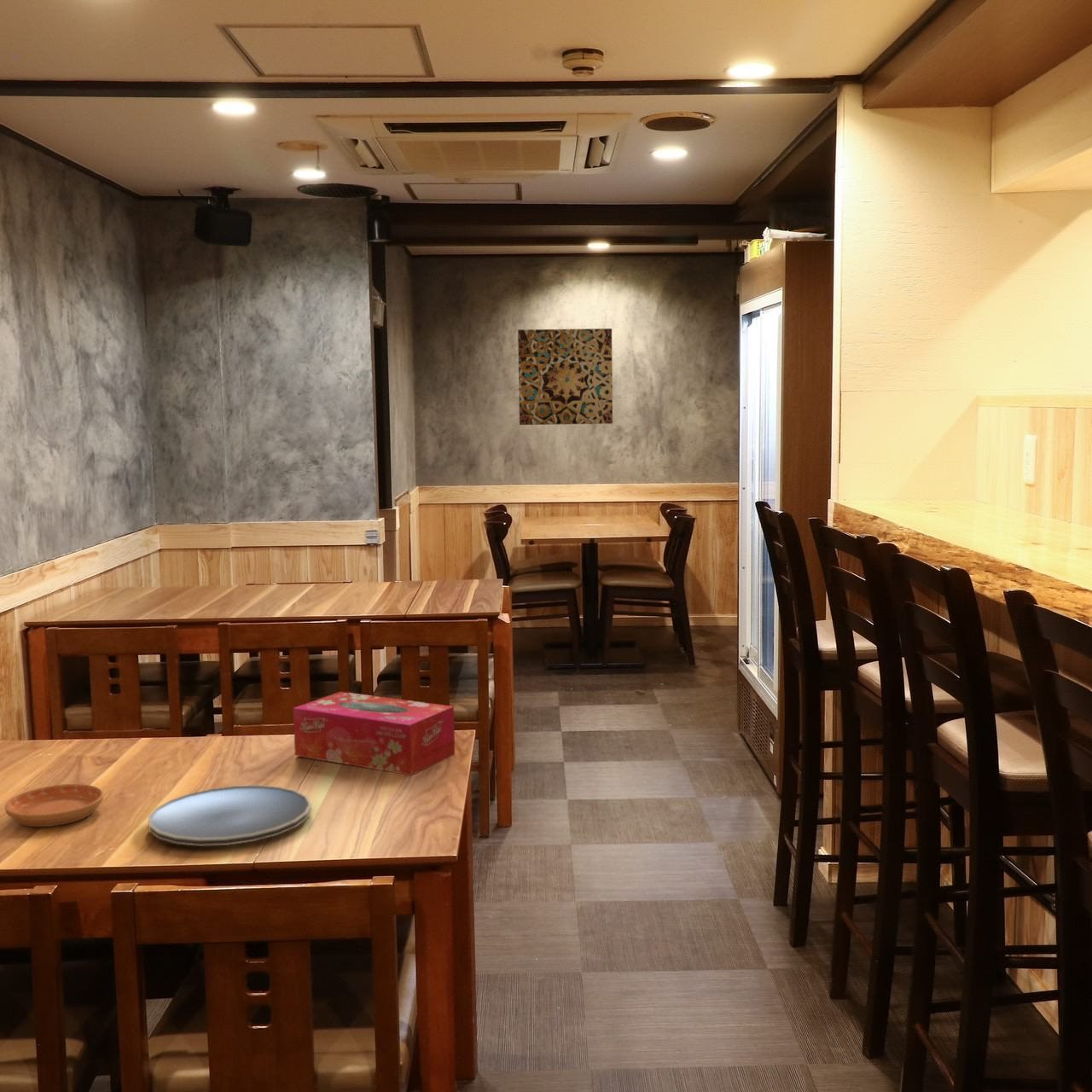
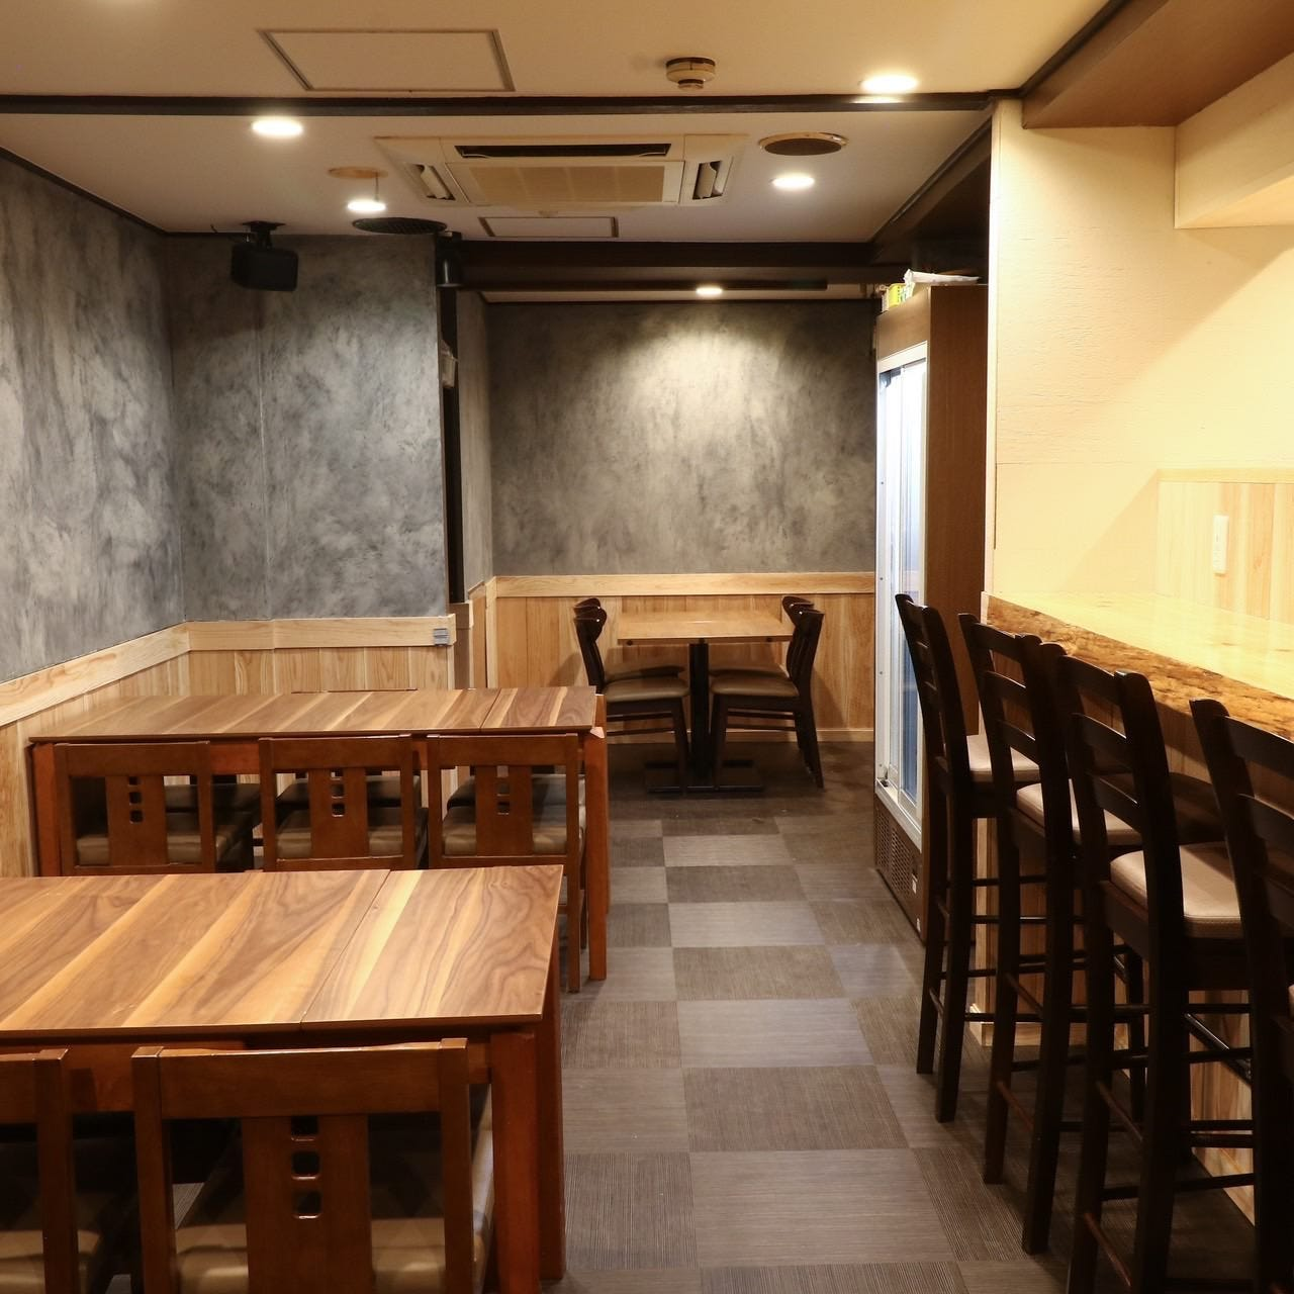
- plate [148,784,312,847]
- wall art [517,328,613,426]
- saucer [4,783,104,828]
- tissue box [293,691,456,776]
